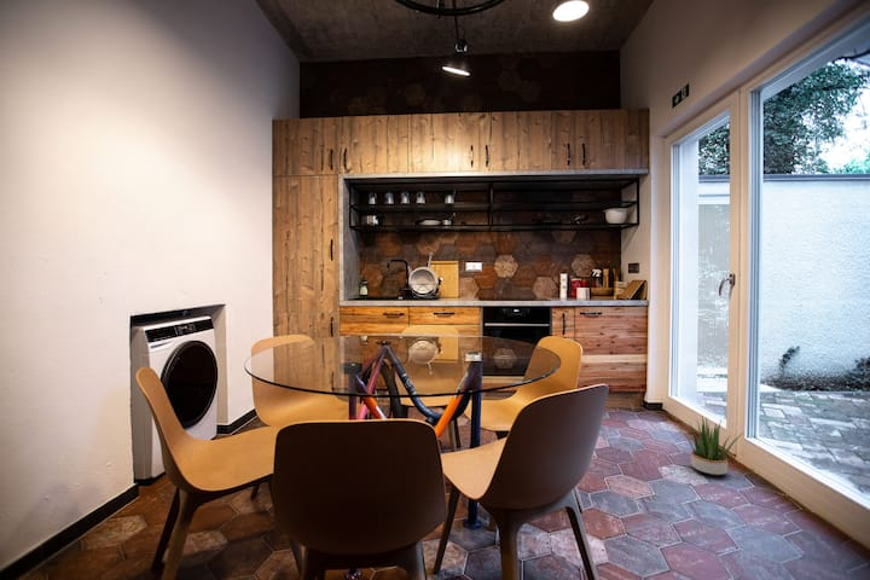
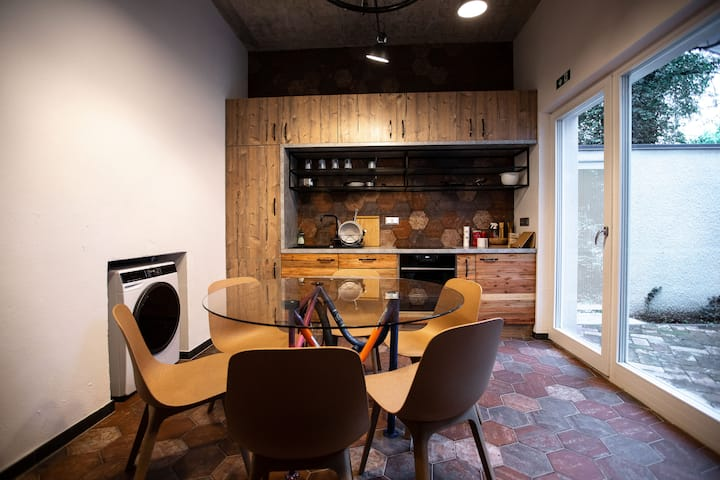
- potted plant [679,414,743,476]
